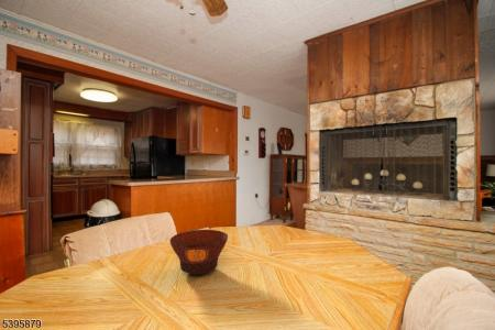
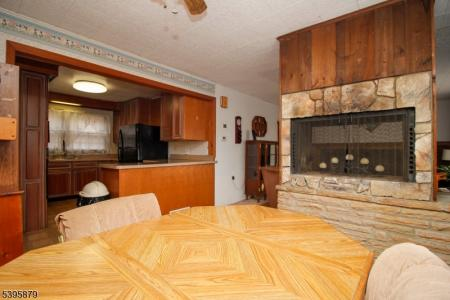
- bowl [169,229,229,275]
